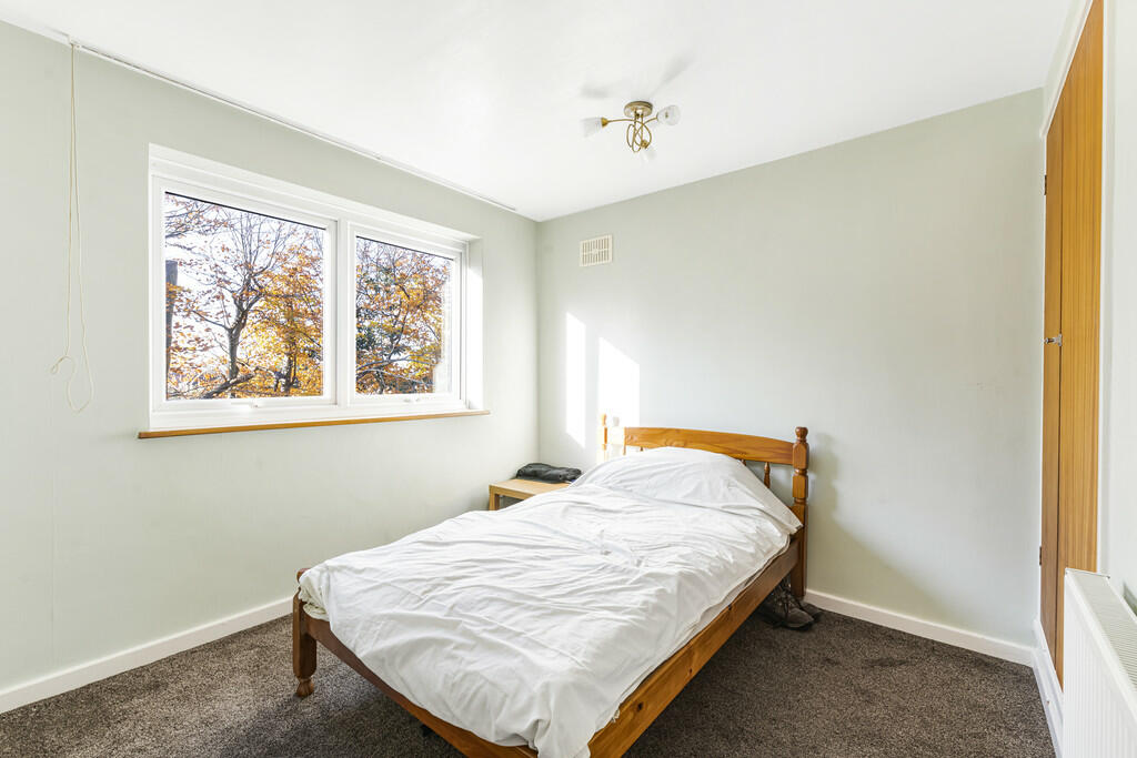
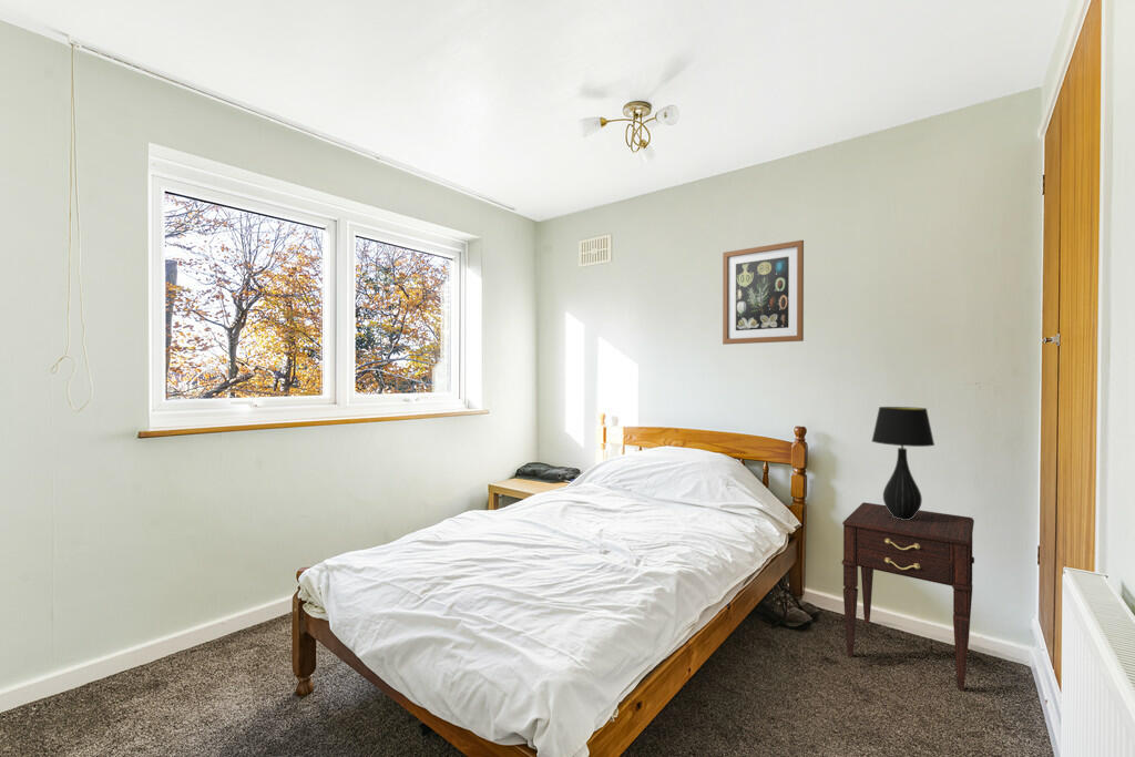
+ wall art [722,239,805,346]
+ table lamp [871,406,935,520]
+ nightstand [841,501,975,693]
